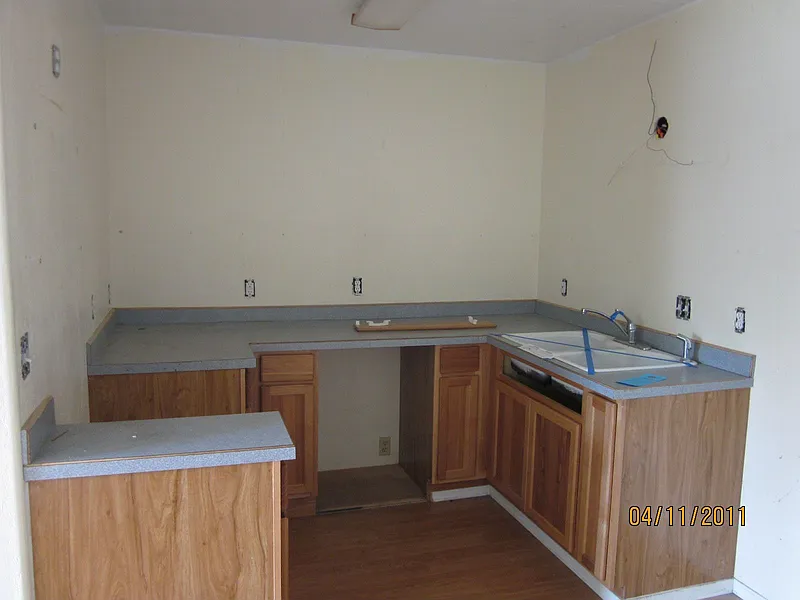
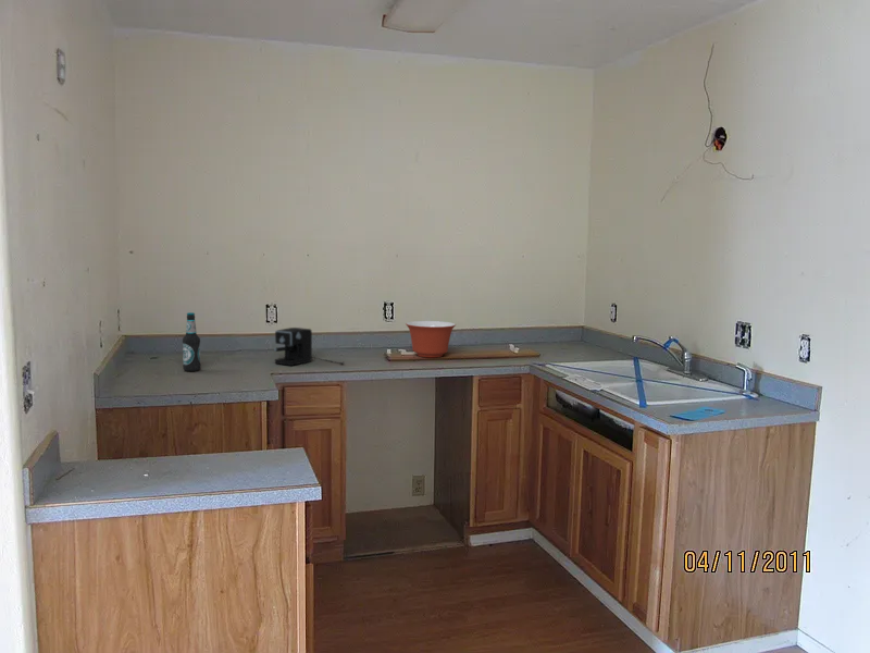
+ bottle [182,311,202,372]
+ coffee maker [273,326,345,367]
+ mixing bowl [405,320,457,358]
